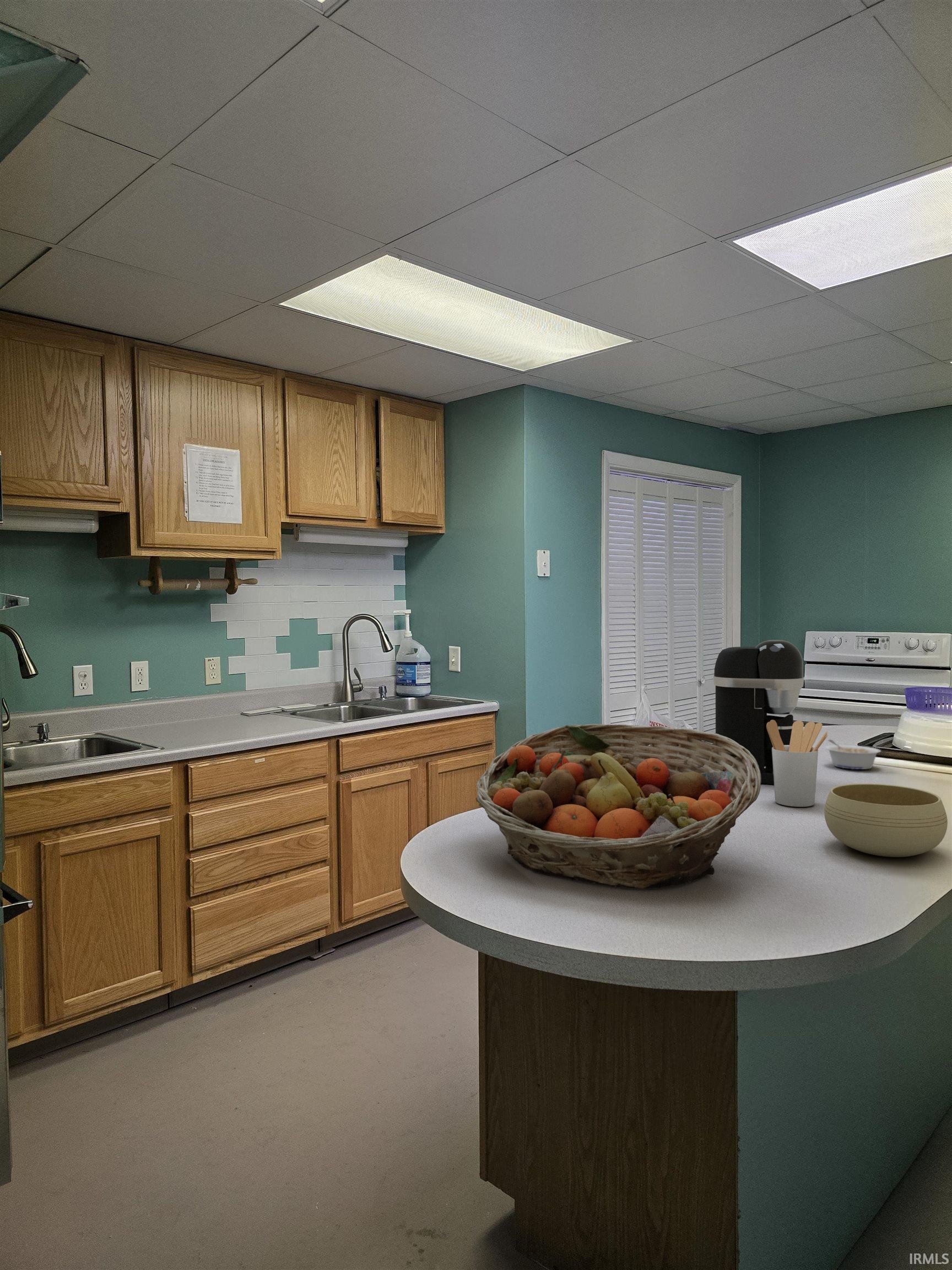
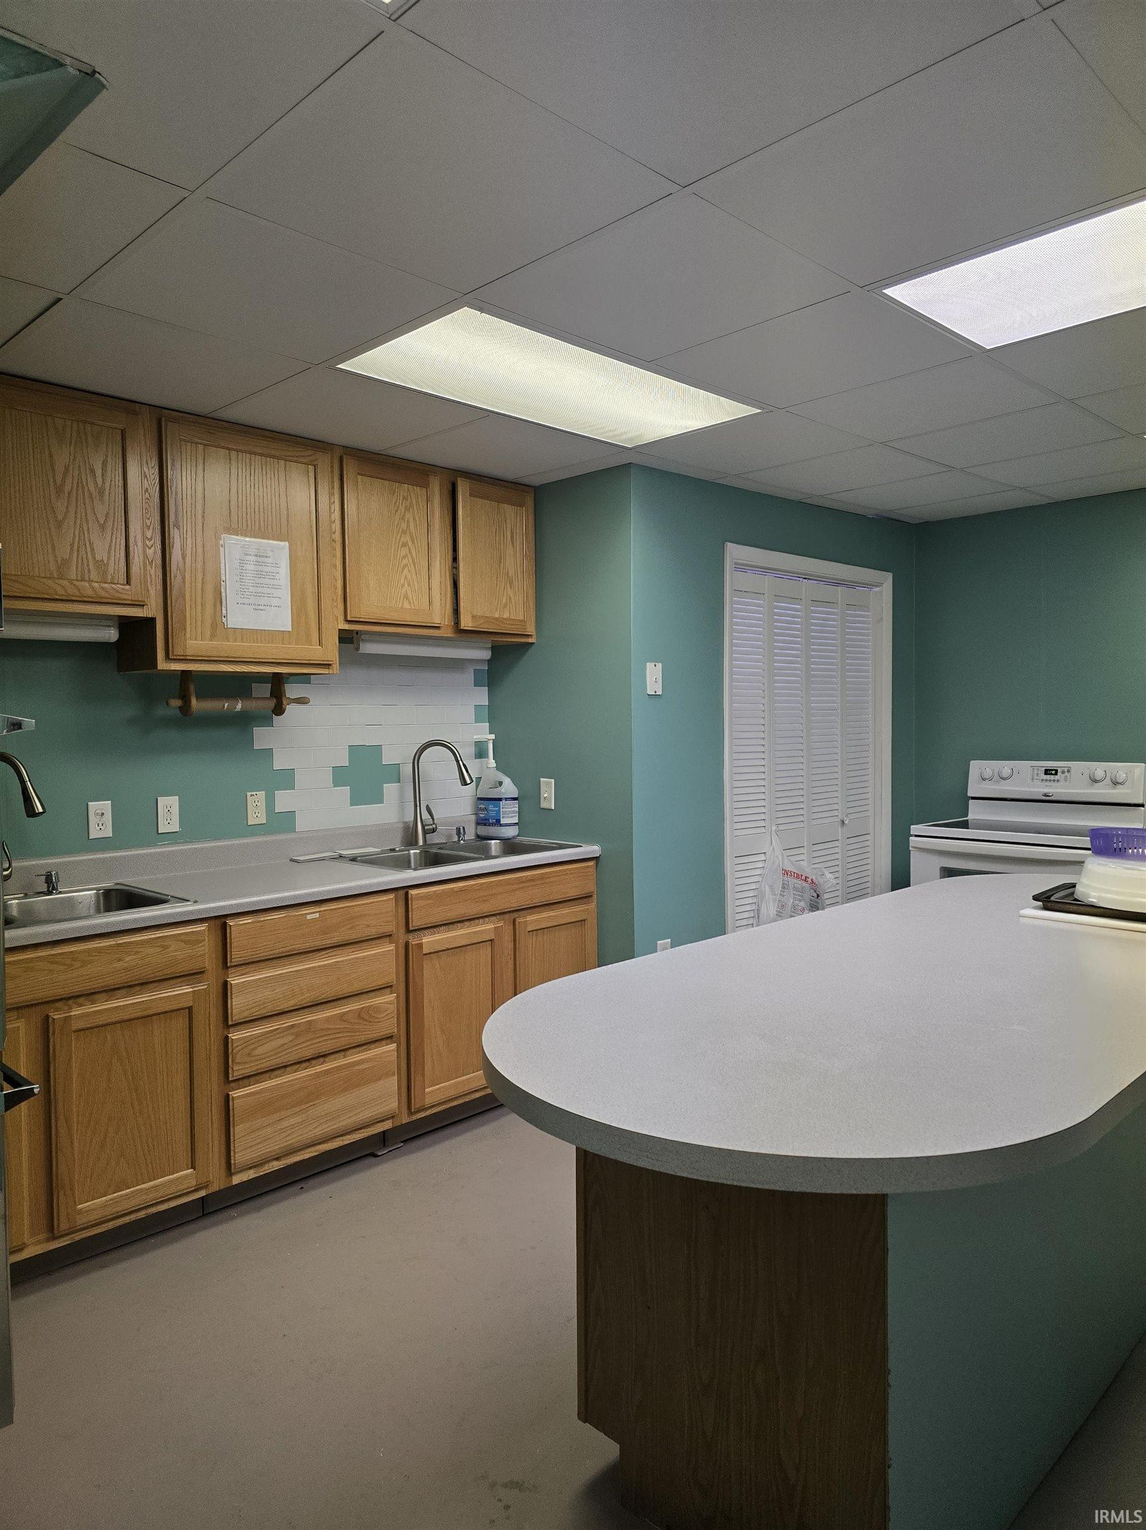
- fruit basket [475,723,761,890]
- bowl [824,783,948,858]
- legume [825,739,881,770]
- utensil holder [766,720,829,808]
- coffee maker [713,639,804,785]
